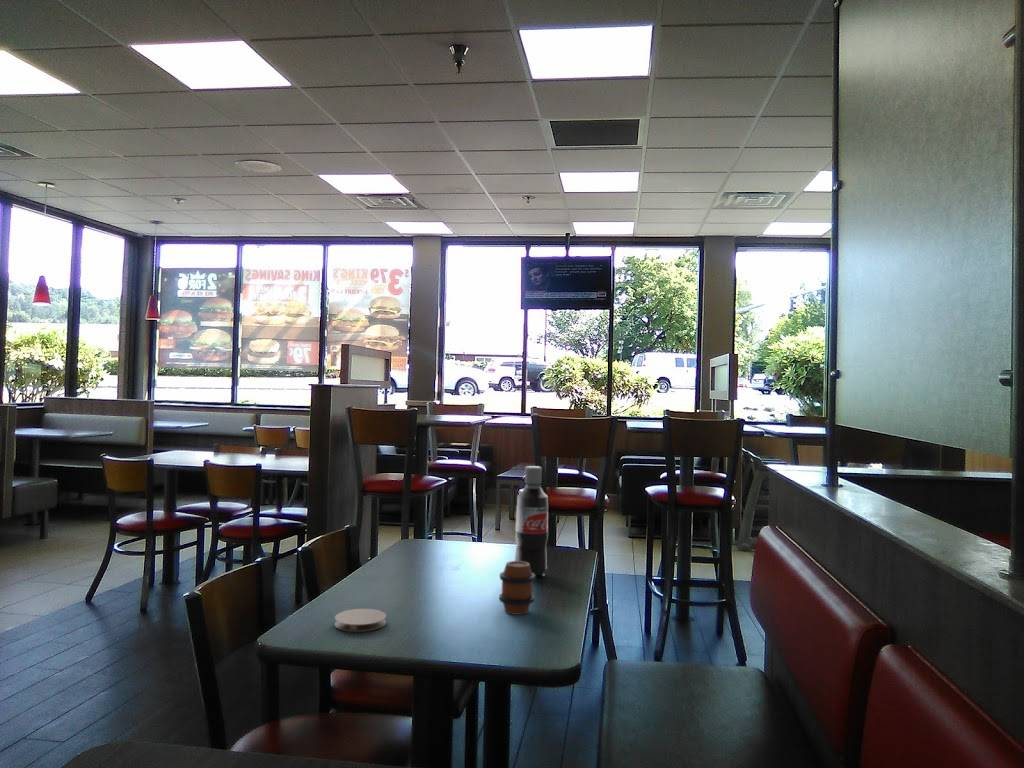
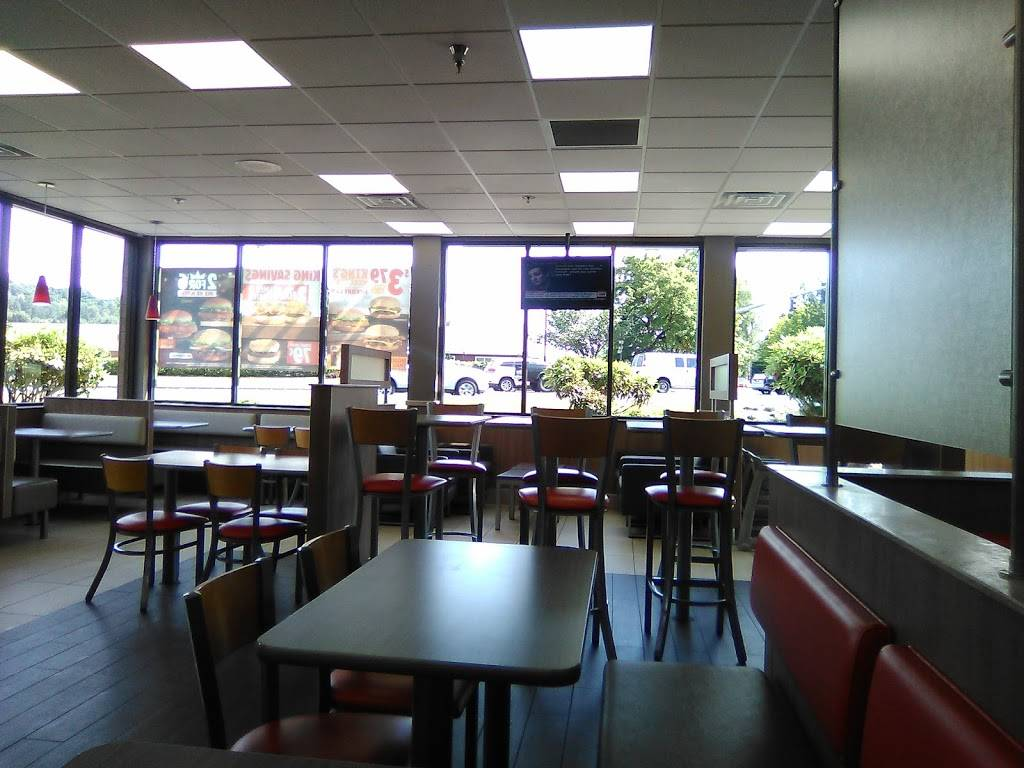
- coaster [333,608,387,633]
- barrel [498,560,536,615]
- pop [514,465,549,579]
